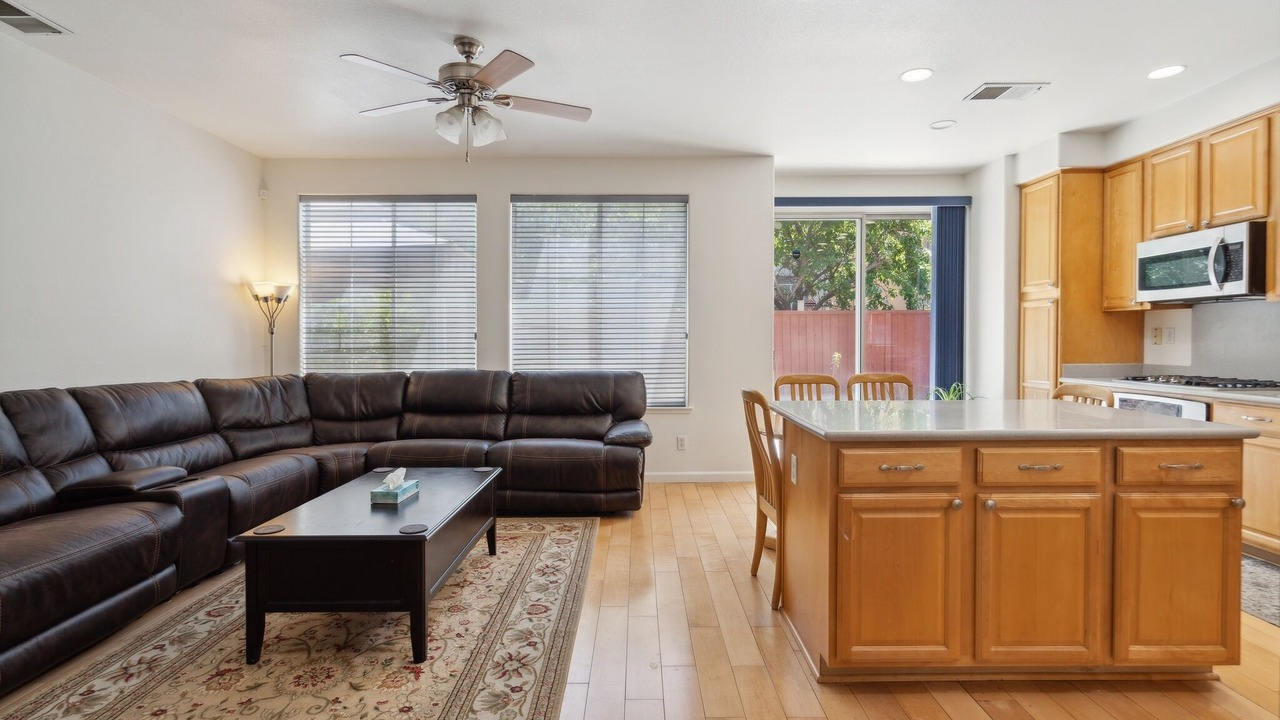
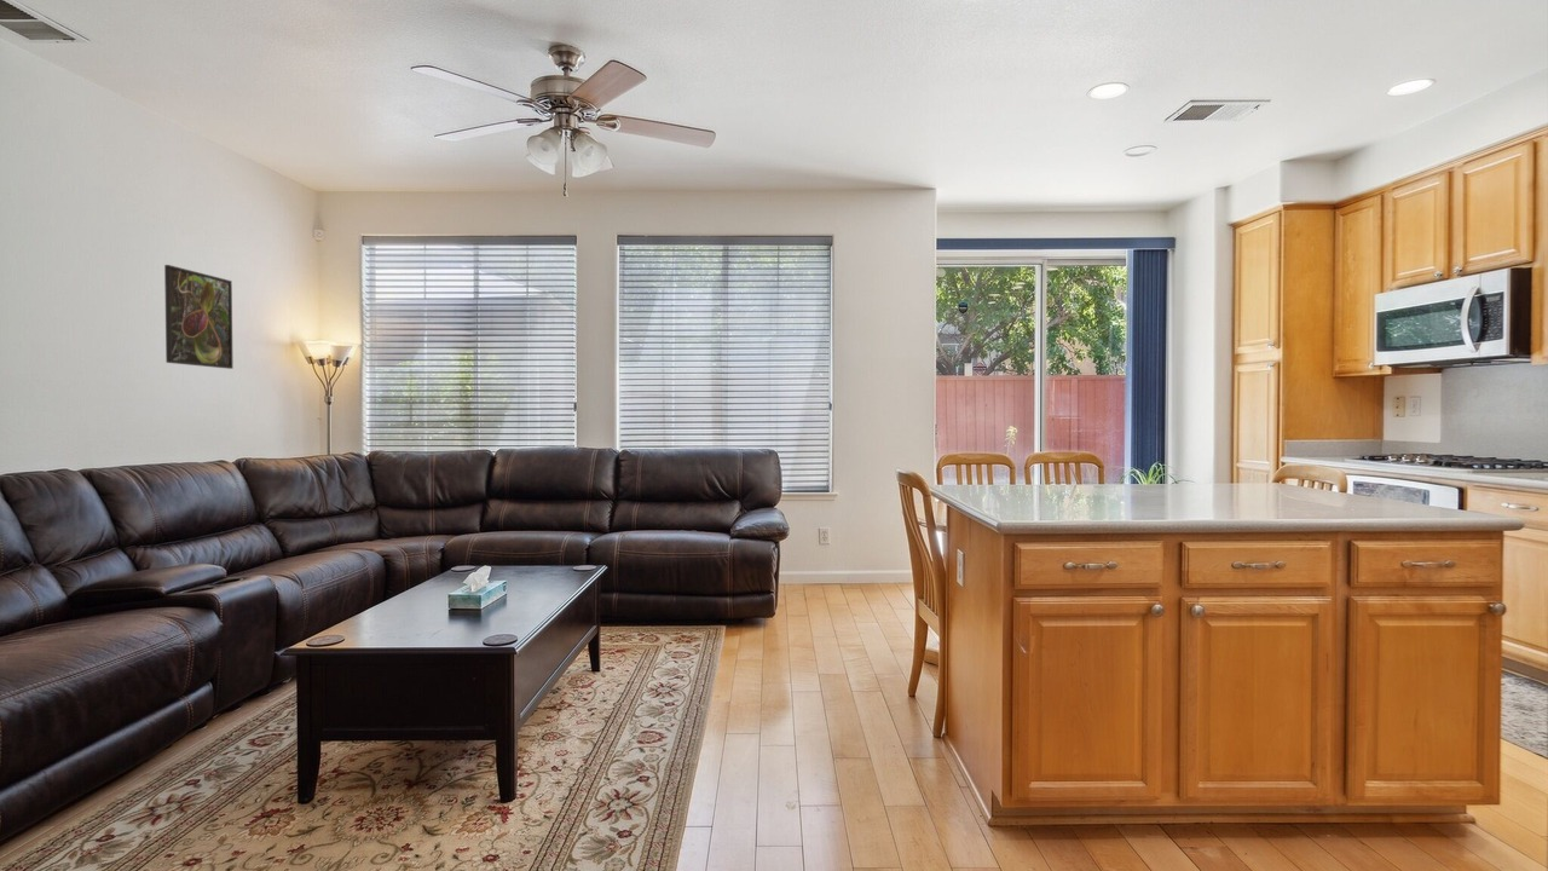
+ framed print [163,264,235,370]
